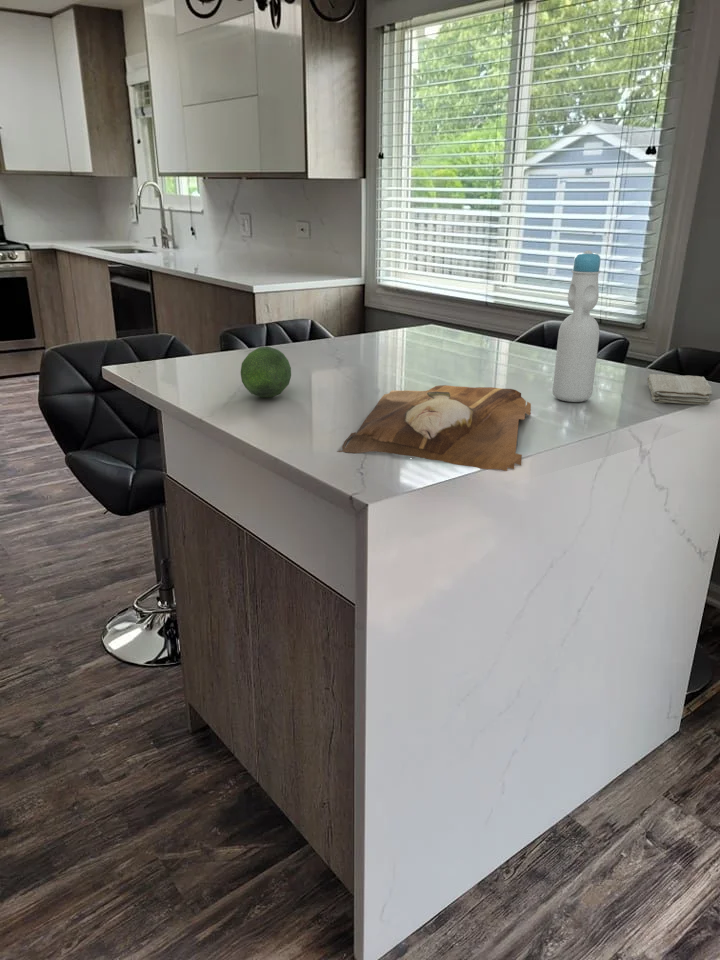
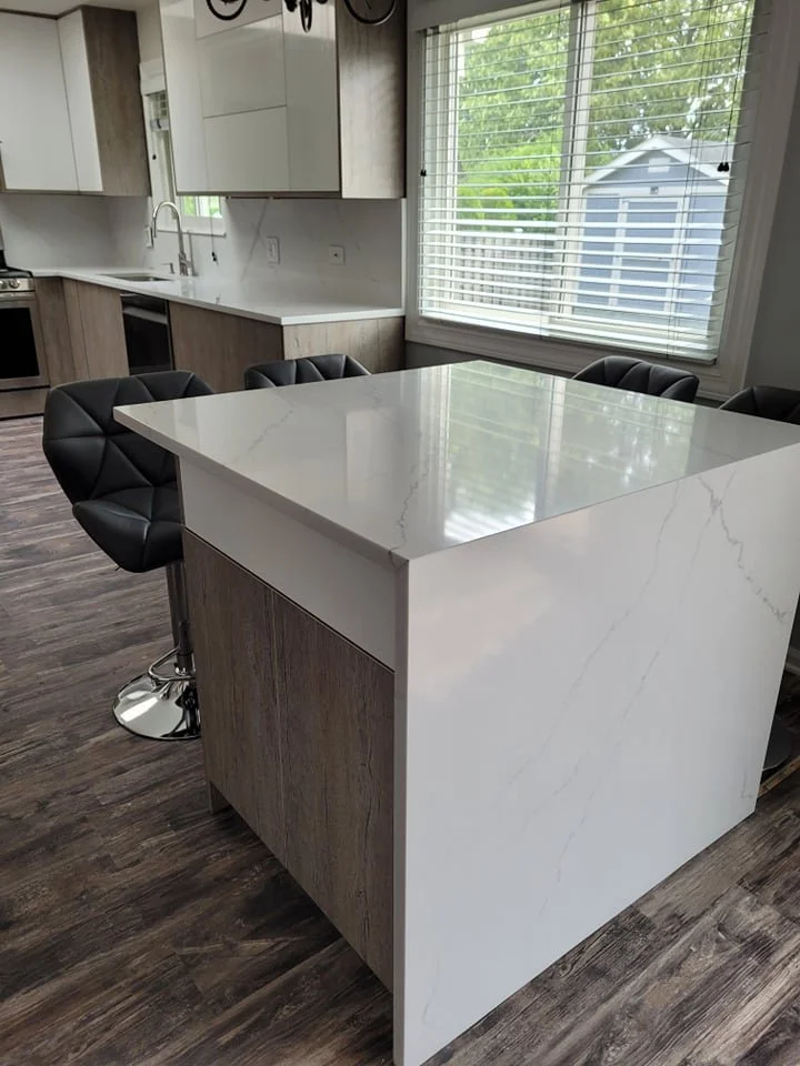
- fruit [240,346,292,398]
- washcloth [646,373,714,406]
- cutting board [336,384,532,472]
- bottle [552,250,602,403]
